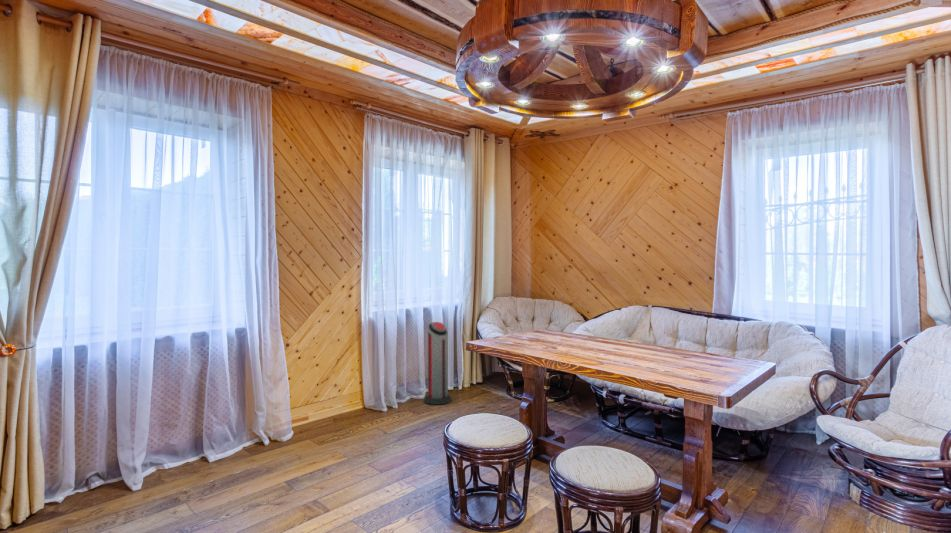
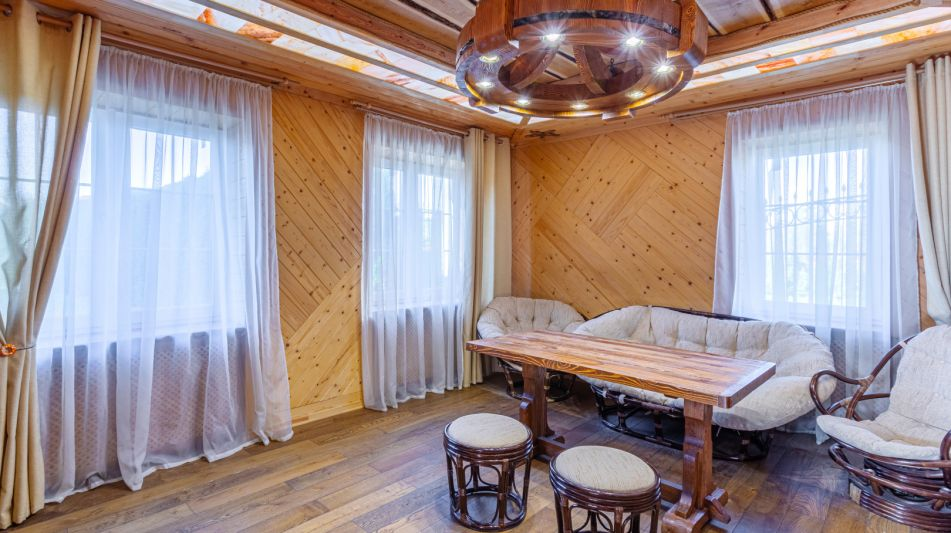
- air purifier [423,321,453,406]
